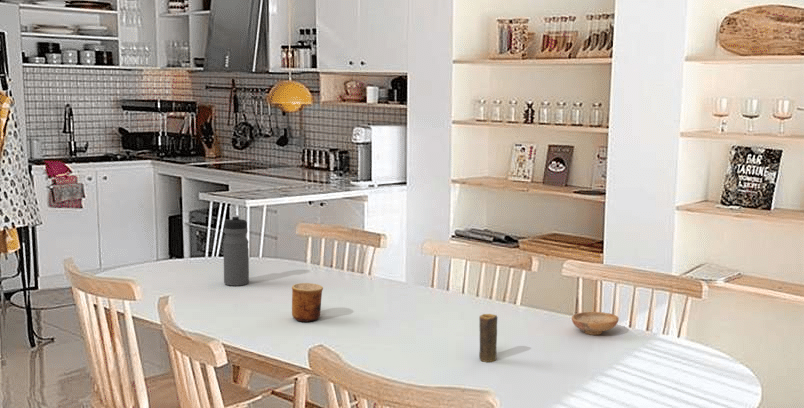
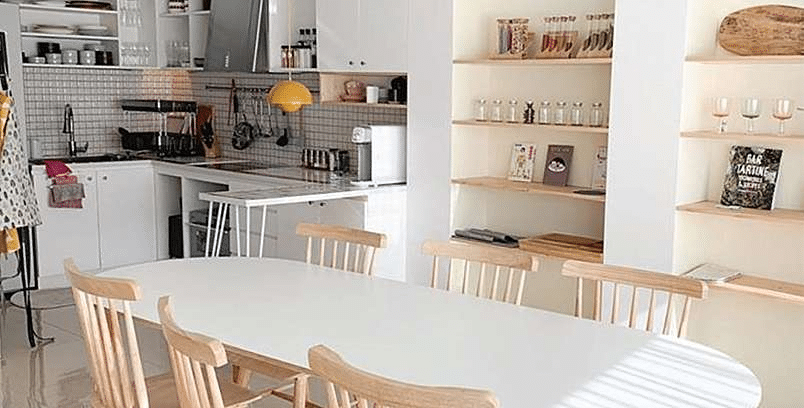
- bowl [571,311,620,336]
- cup [291,282,324,323]
- water bottle [222,214,250,287]
- candle [478,313,498,363]
